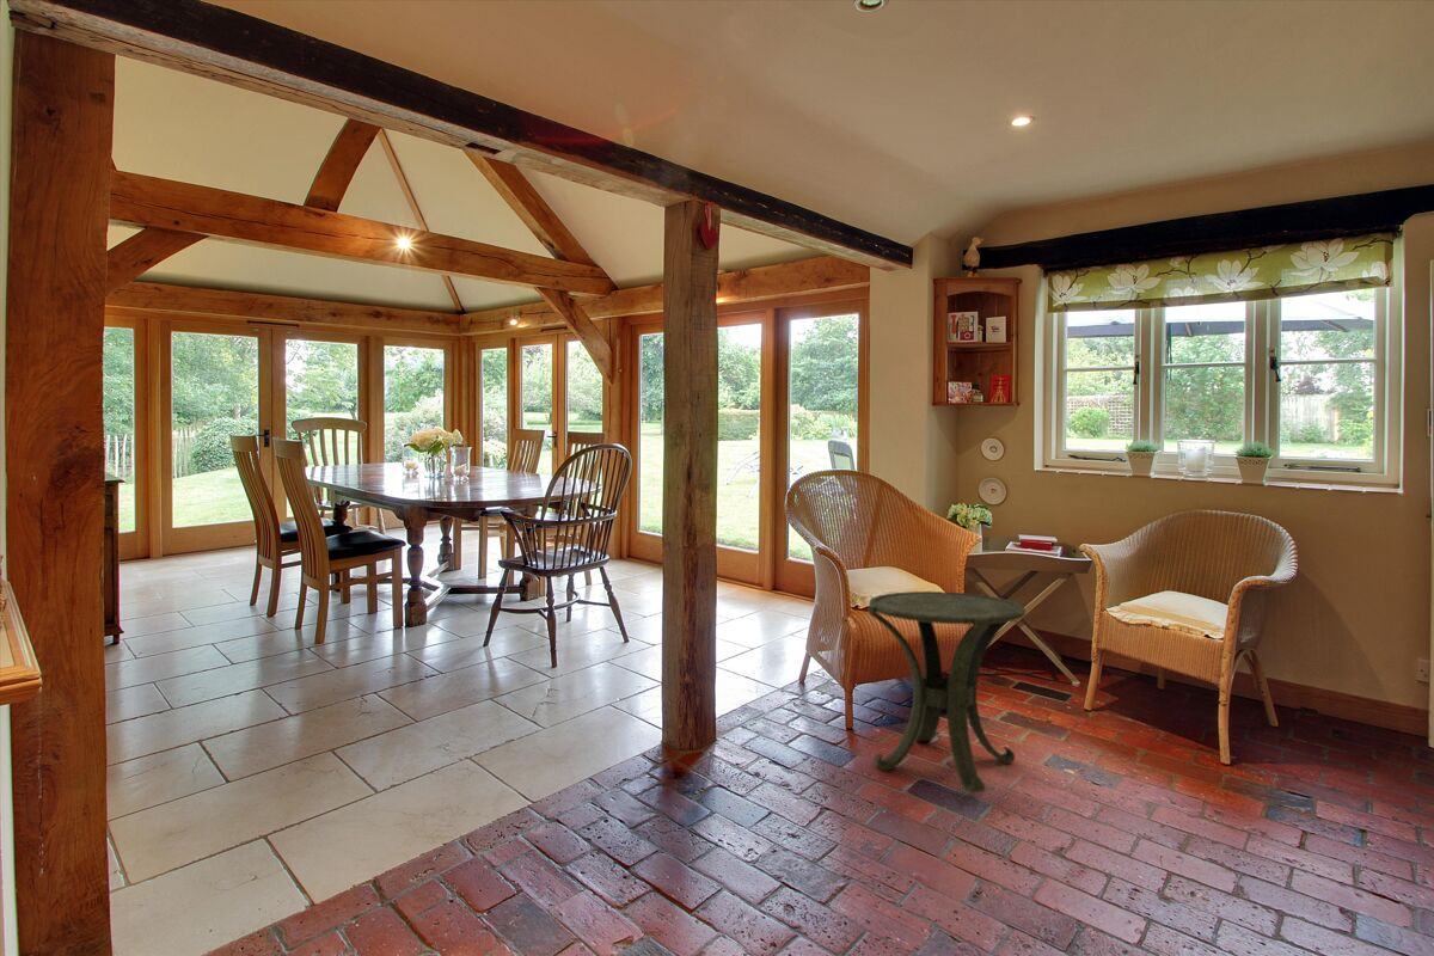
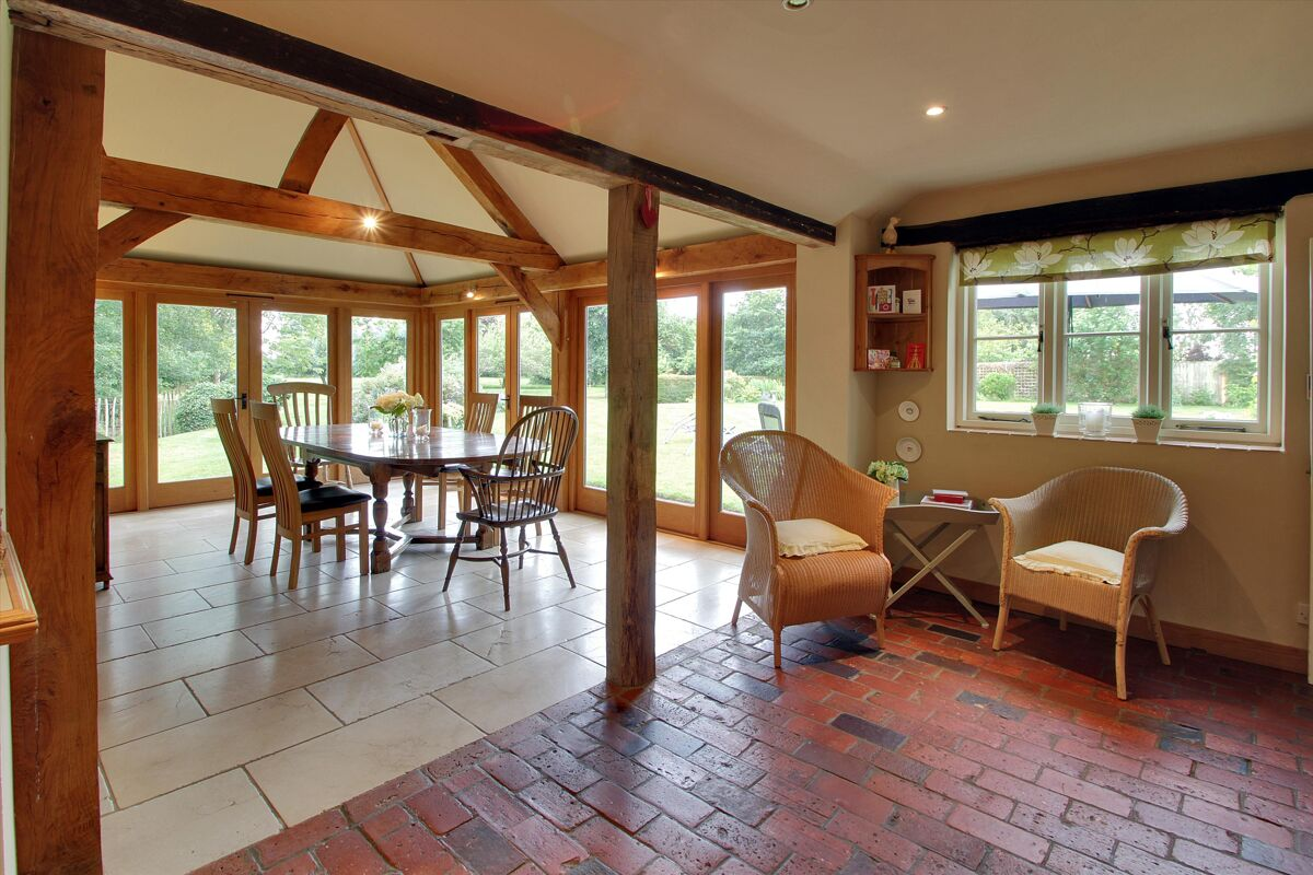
- side table [868,590,1027,793]
